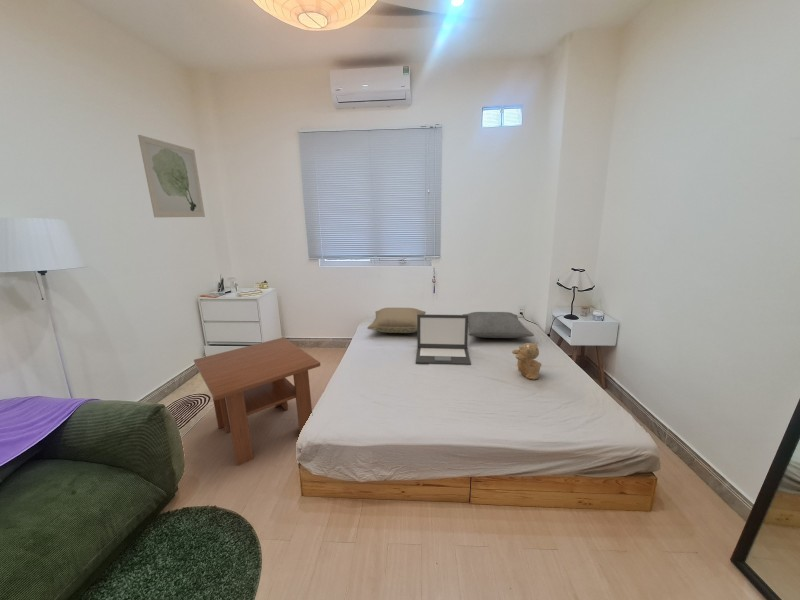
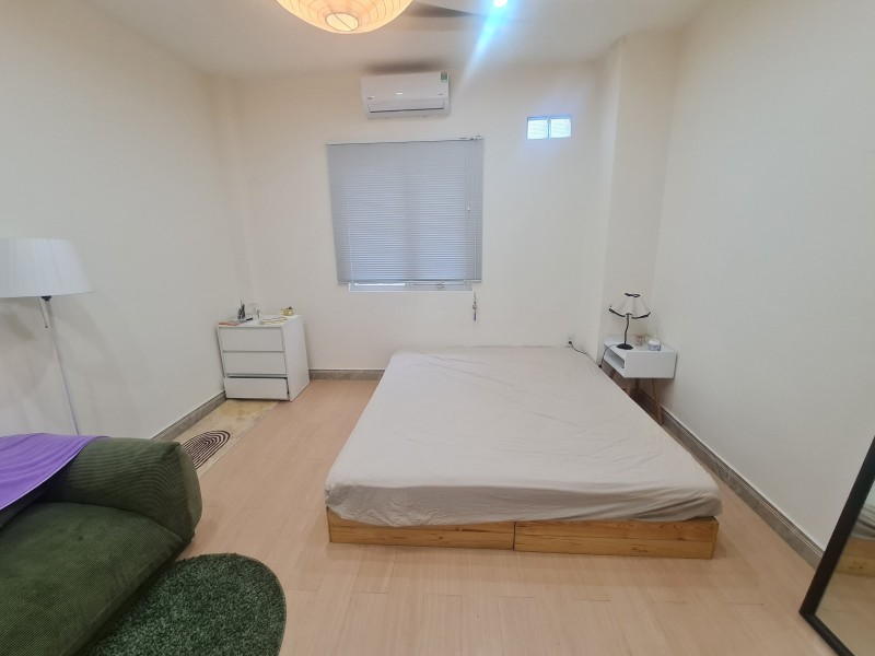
- teddy bear [511,342,543,381]
- coffee table [193,336,321,467]
- laptop [415,314,472,366]
- wall art [137,134,206,218]
- pillow [462,311,535,339]
- pillow [366,307,427,334]
